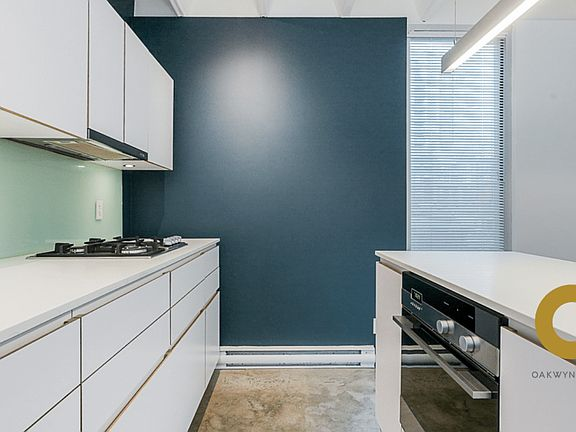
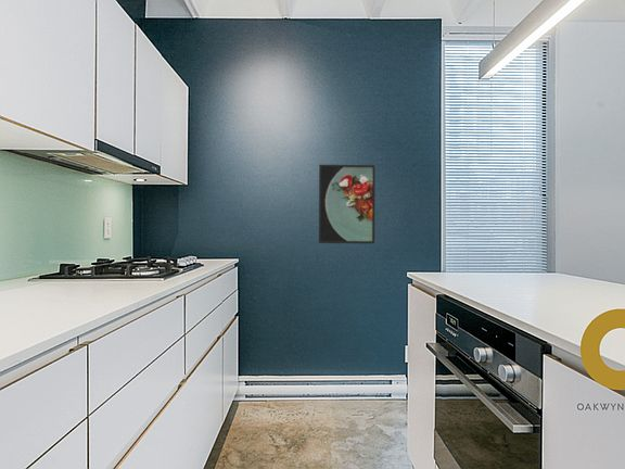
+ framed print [318,164,377,244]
